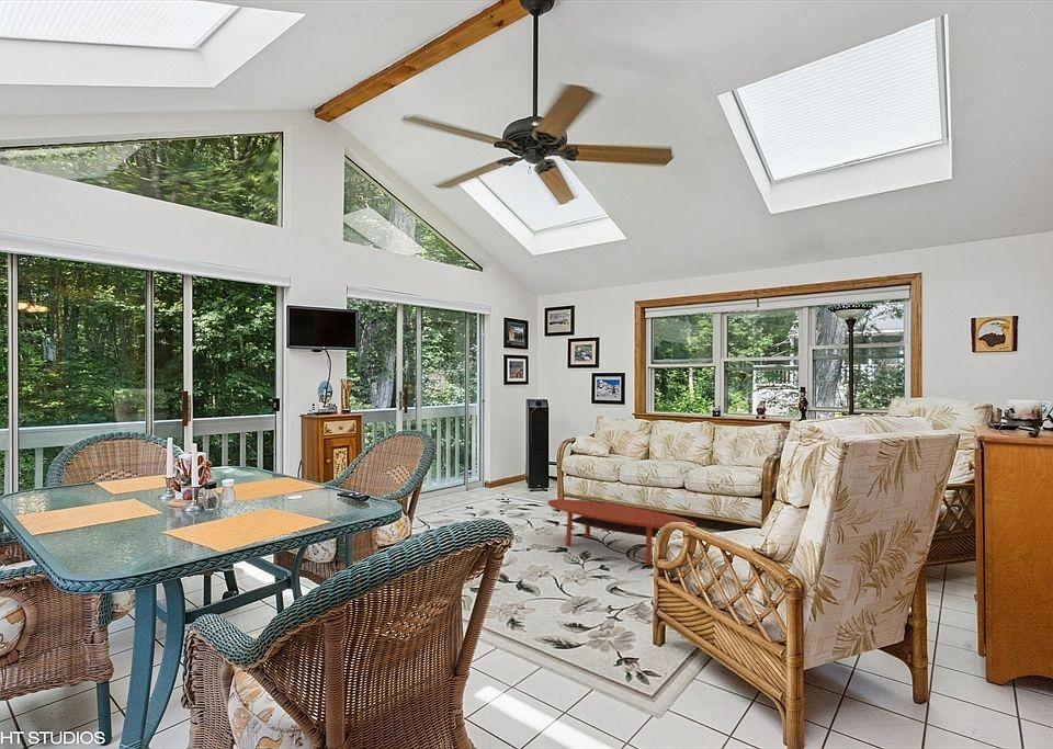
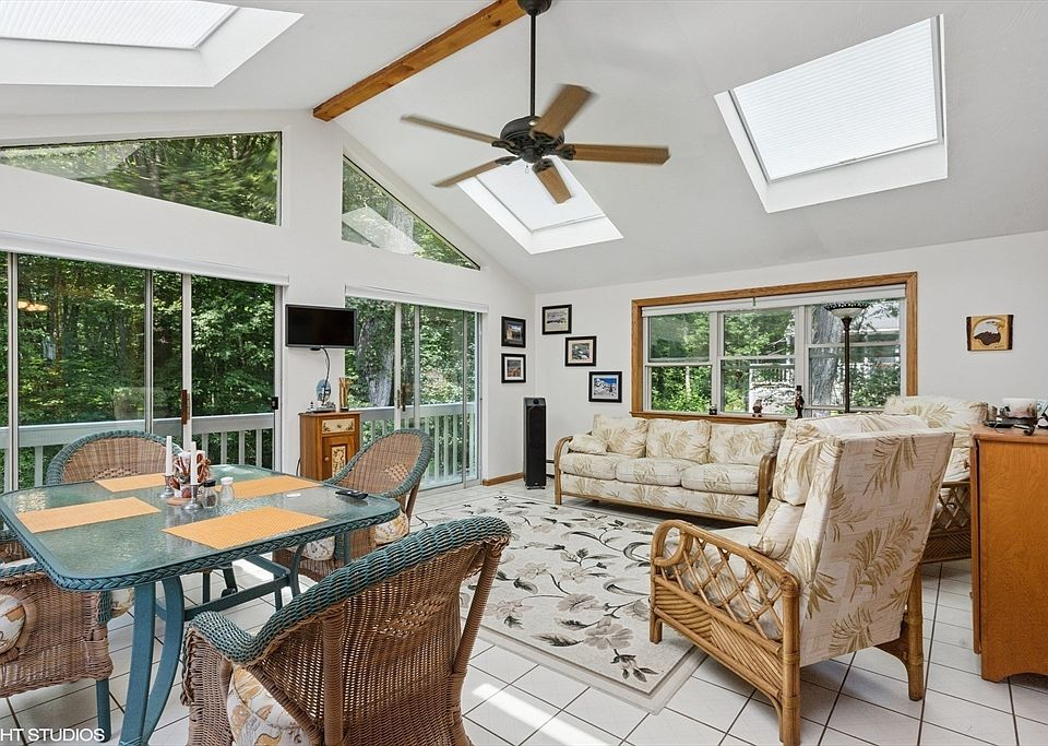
- coffee table [546,499,698,566]
